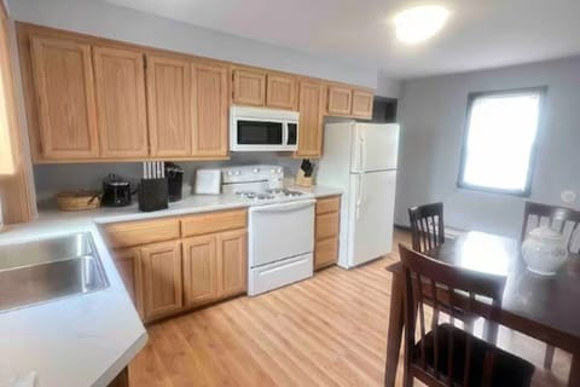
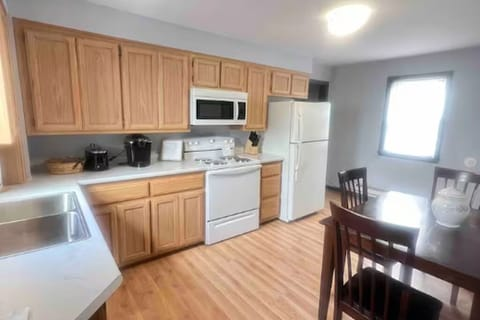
- knife block [137,160,169,213]
